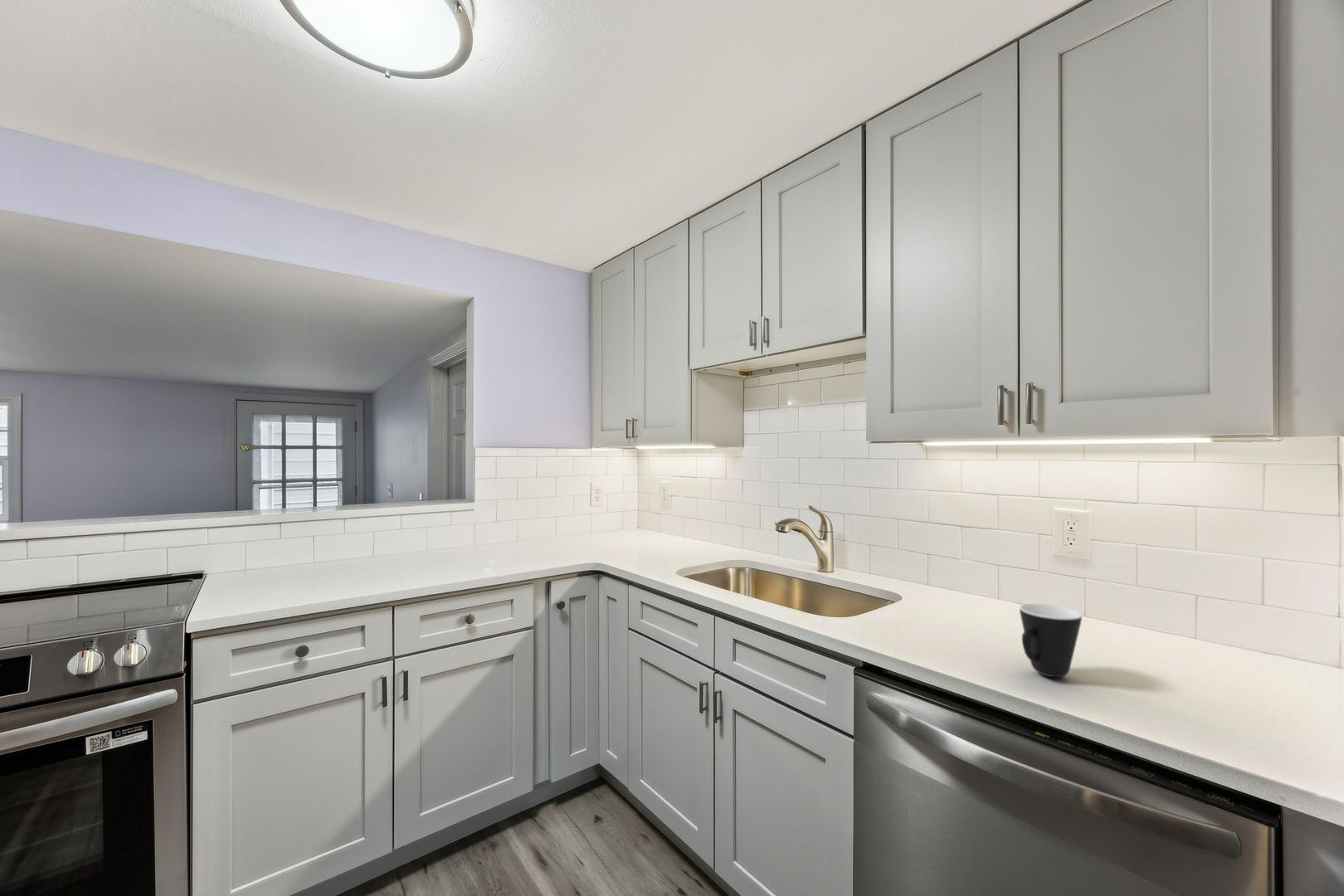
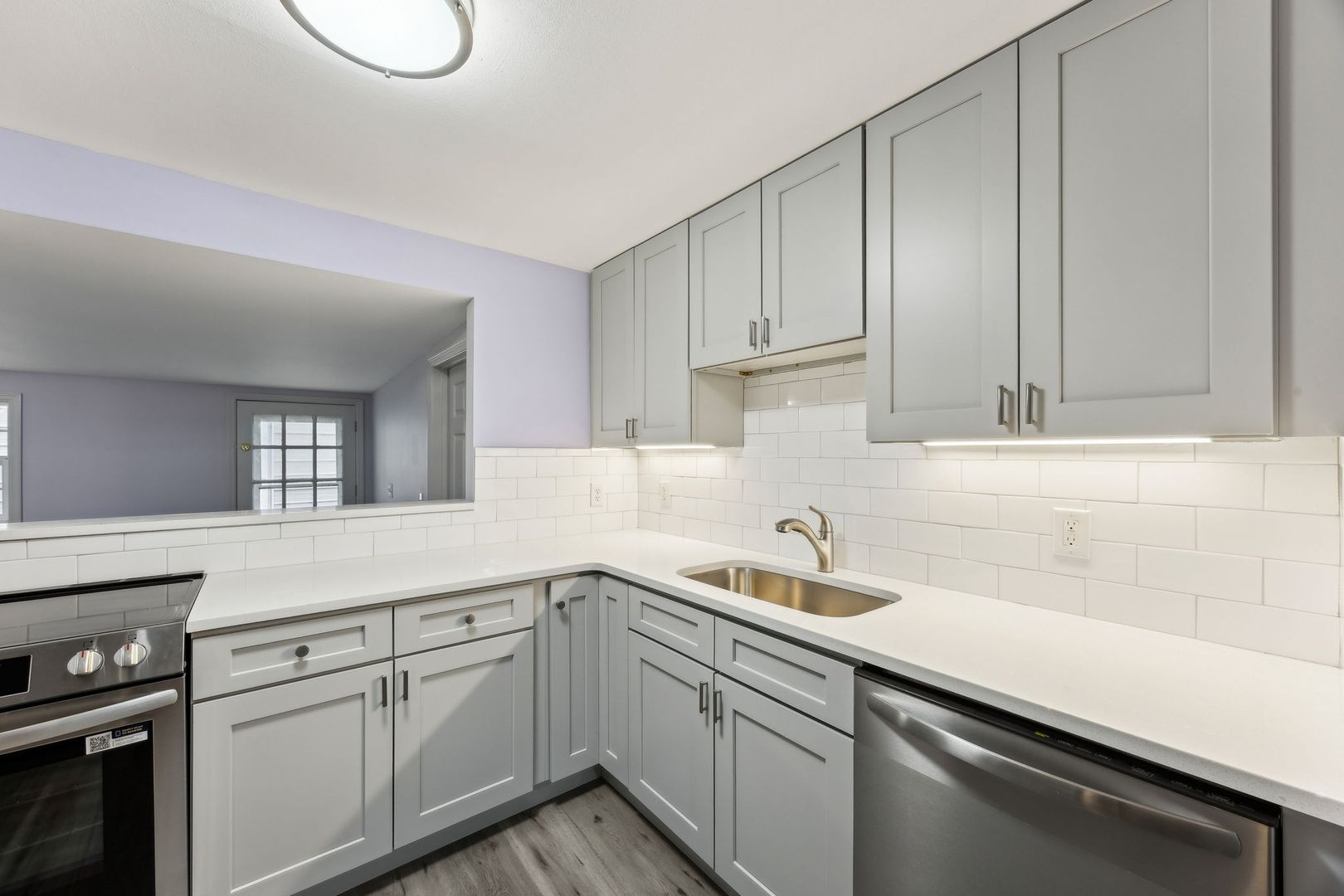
- mug [1019,603,1083,678]
